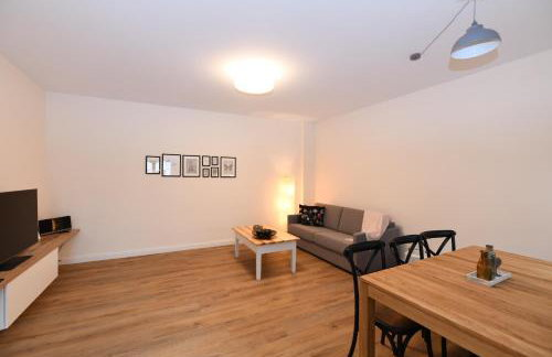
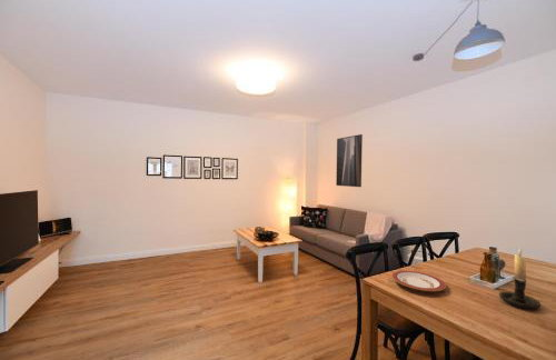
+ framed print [335,133,364,188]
+ candle holder [498,247,542,310]
+ plate [390,270,447,292]
